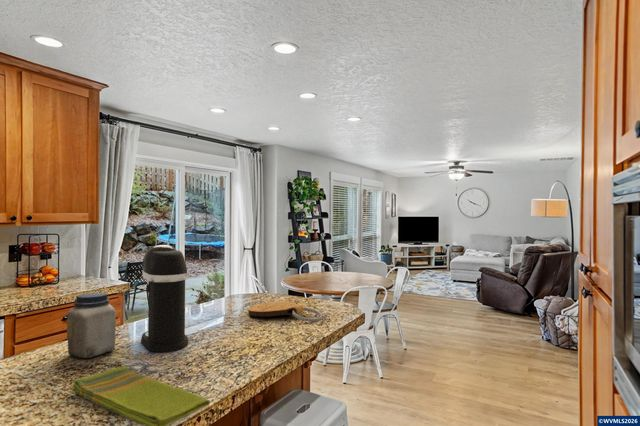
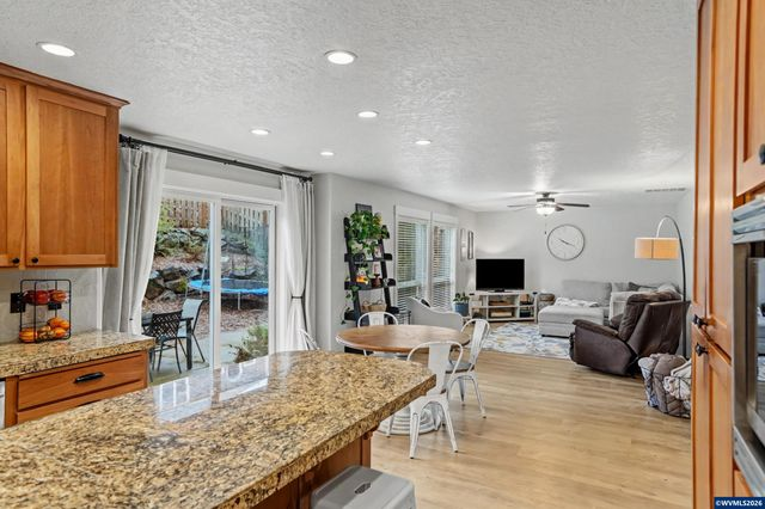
- jar [66,291,117,359]
- dish towel [71,366,211,426]
- coffee maker [140,244,189,353]
- key chain [247,301,323,323]
